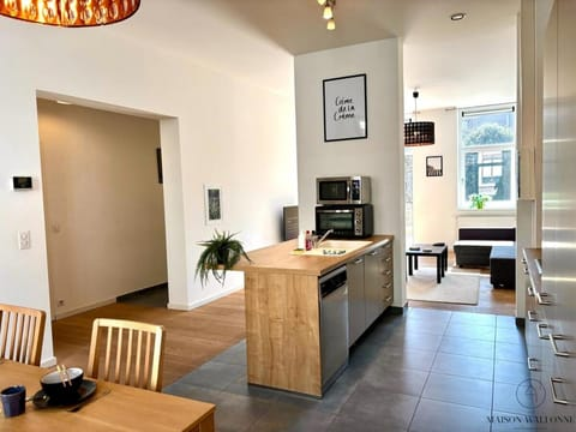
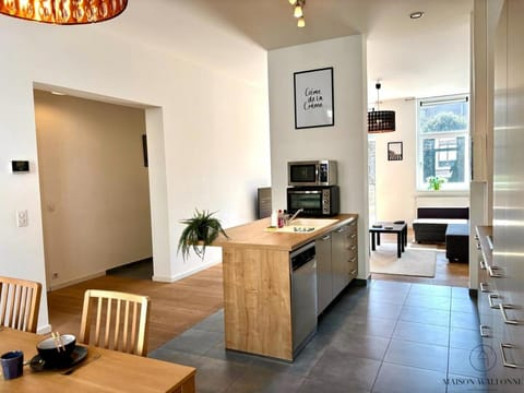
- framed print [202,182,226,227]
